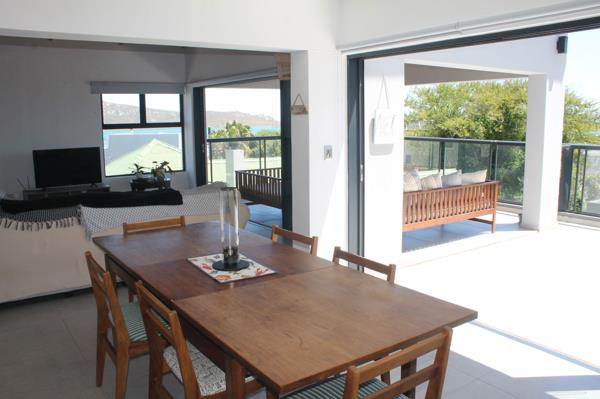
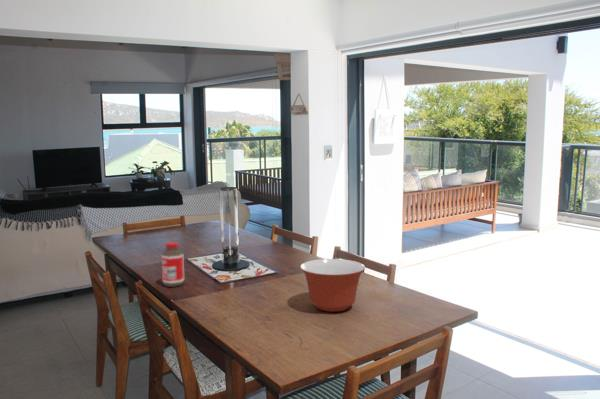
+ bottle [160,241,185,288]
+ mixing bowl [299,258,366,313]
